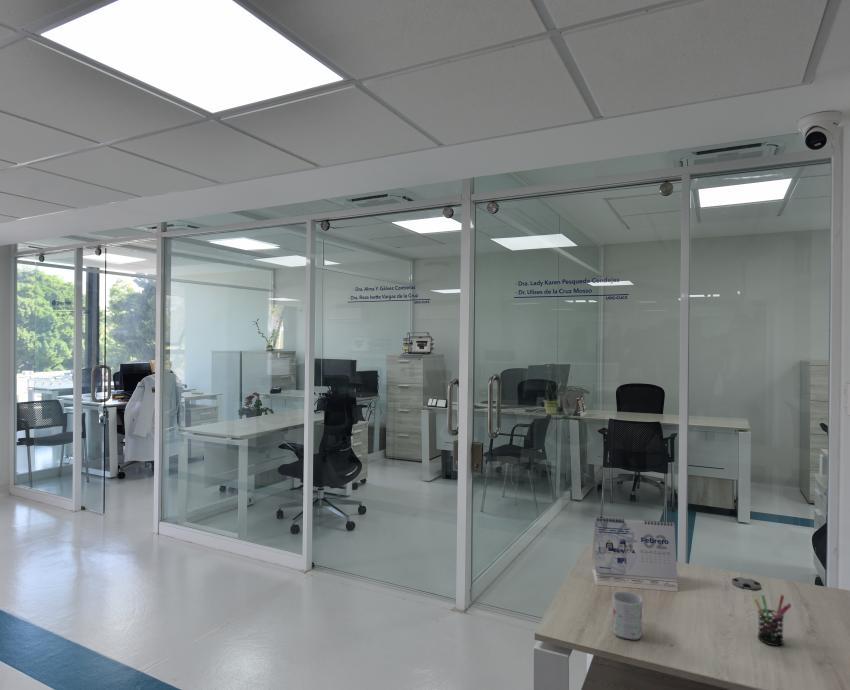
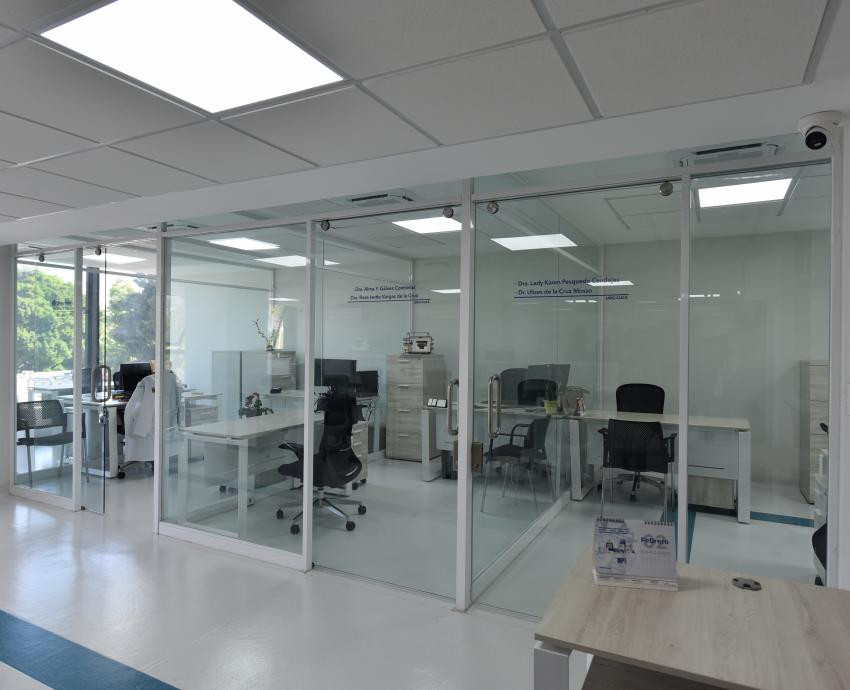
- pen holder [753,594,792,647]
- mug [611,590,644,640]
